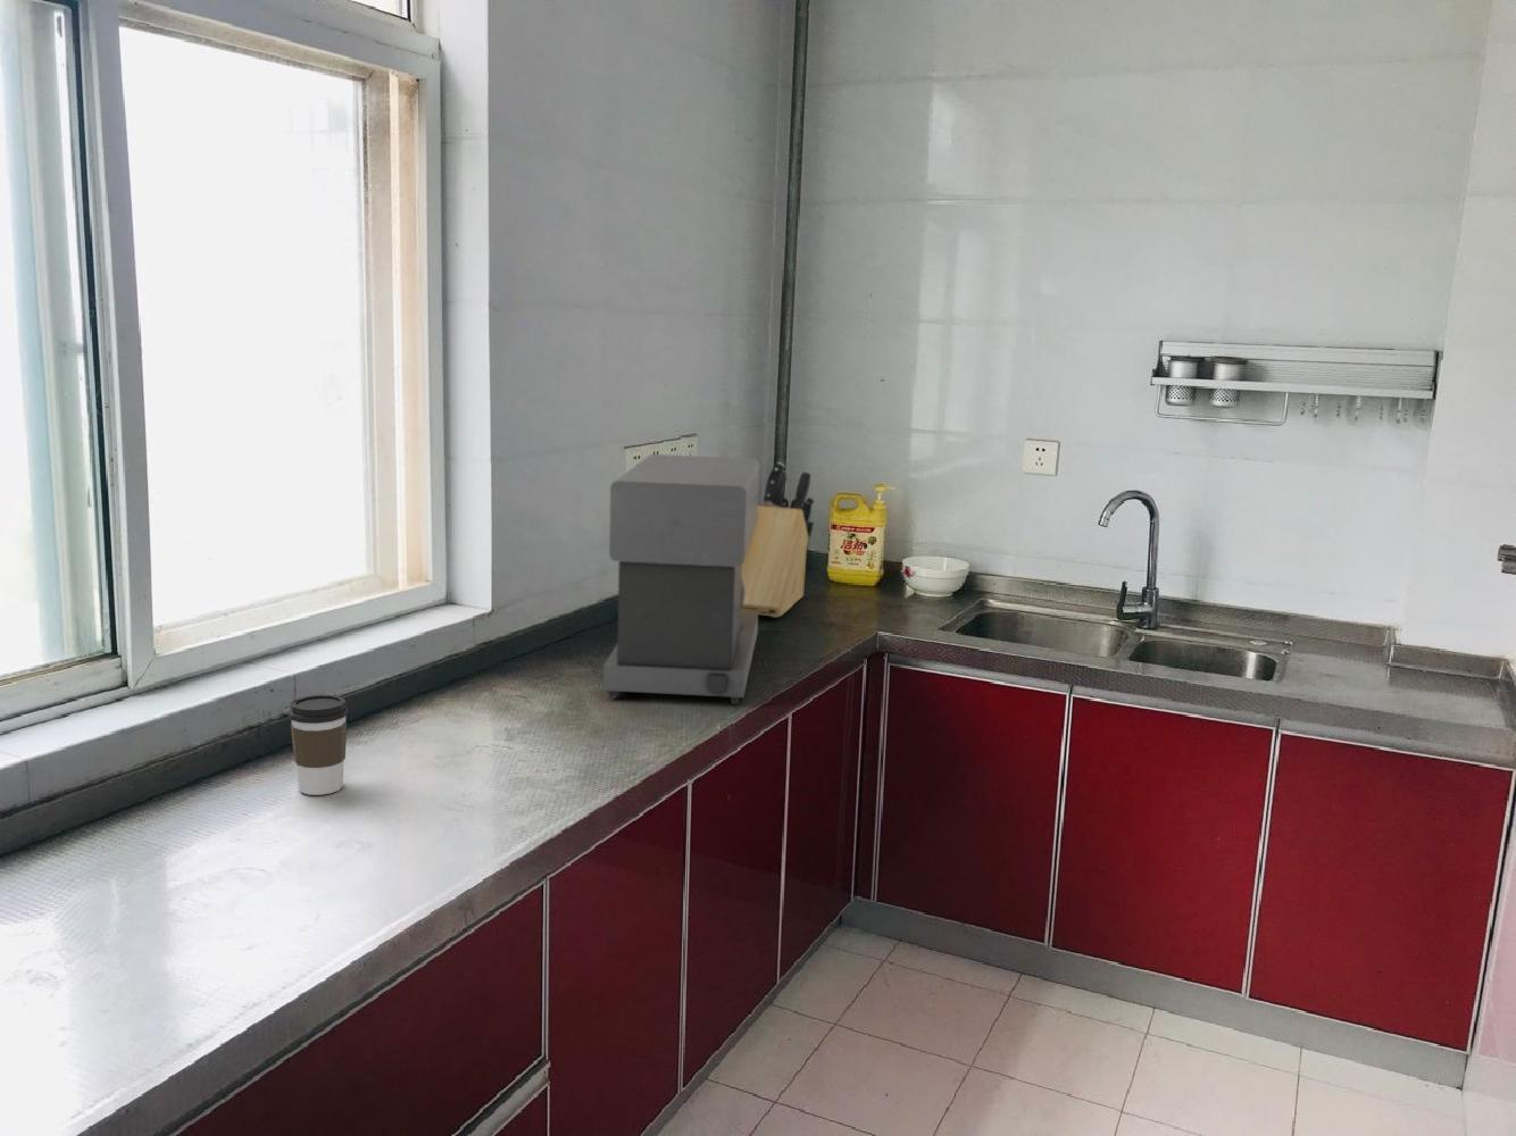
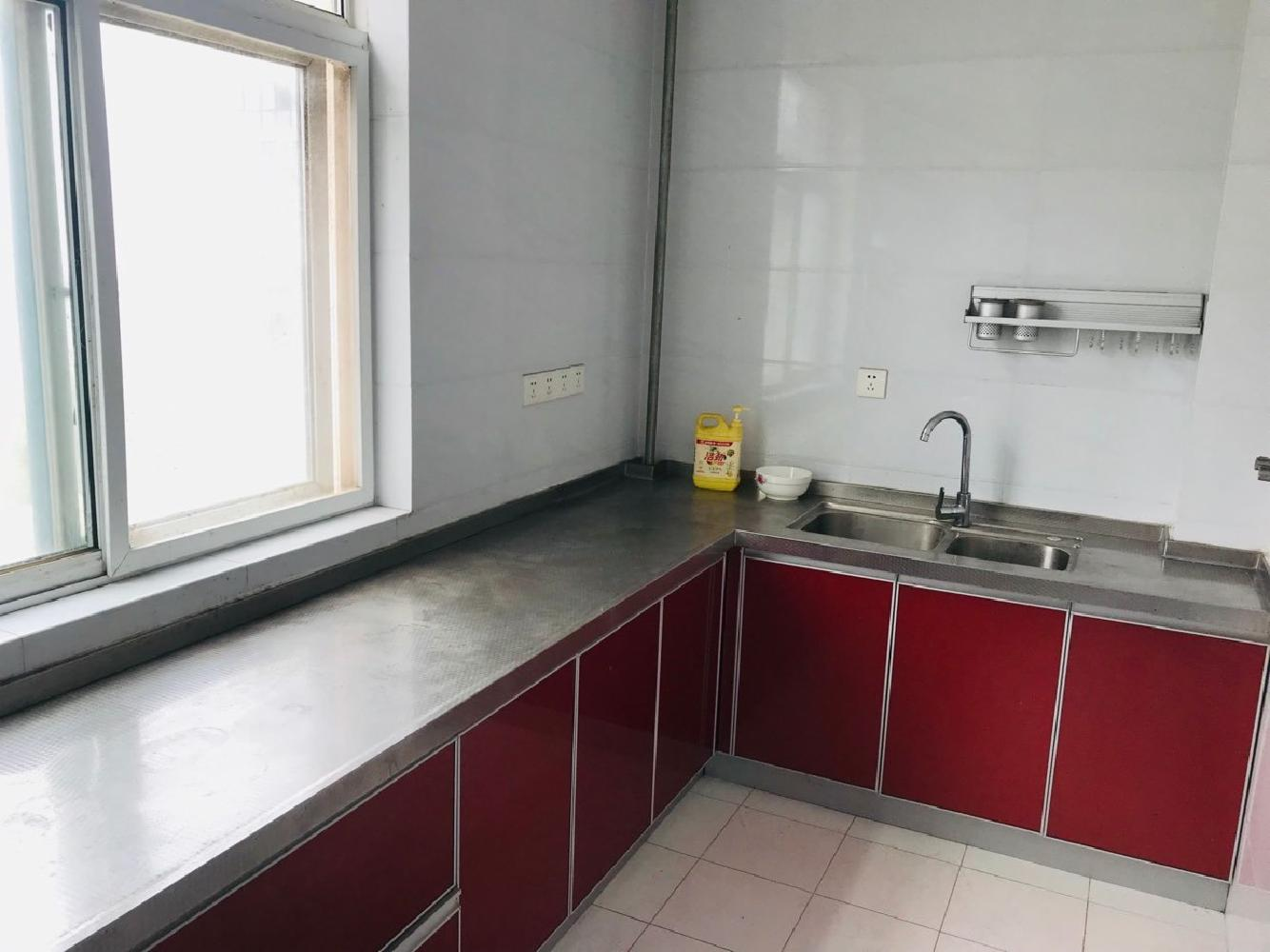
- coffee cup [288,693,350,796]
- knife block [740,462,816,619]
- coffee maker [603,453,760,705]
